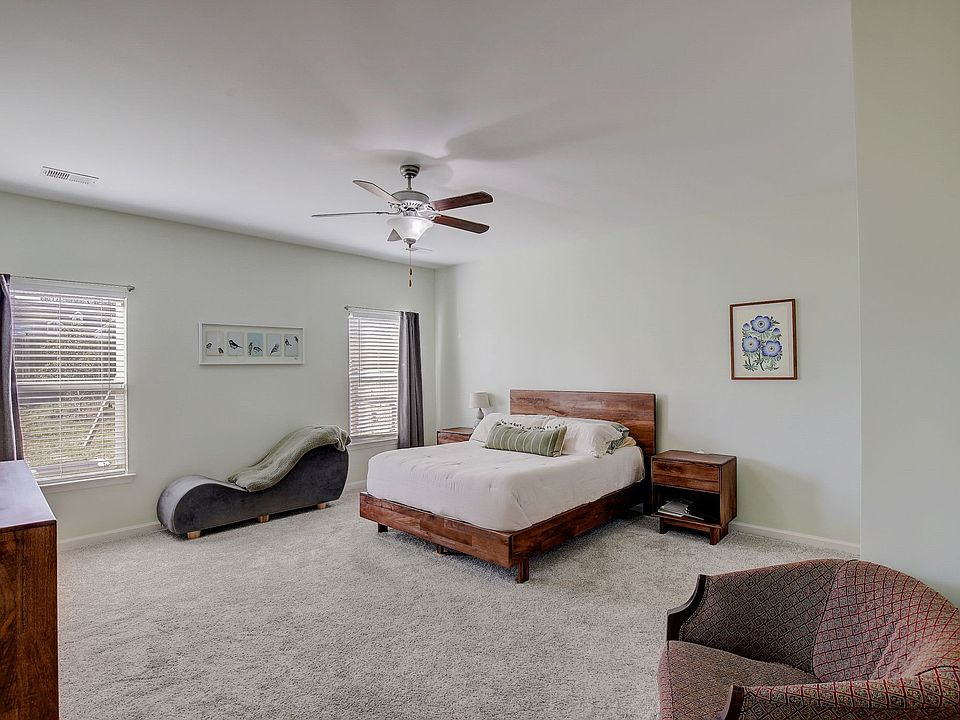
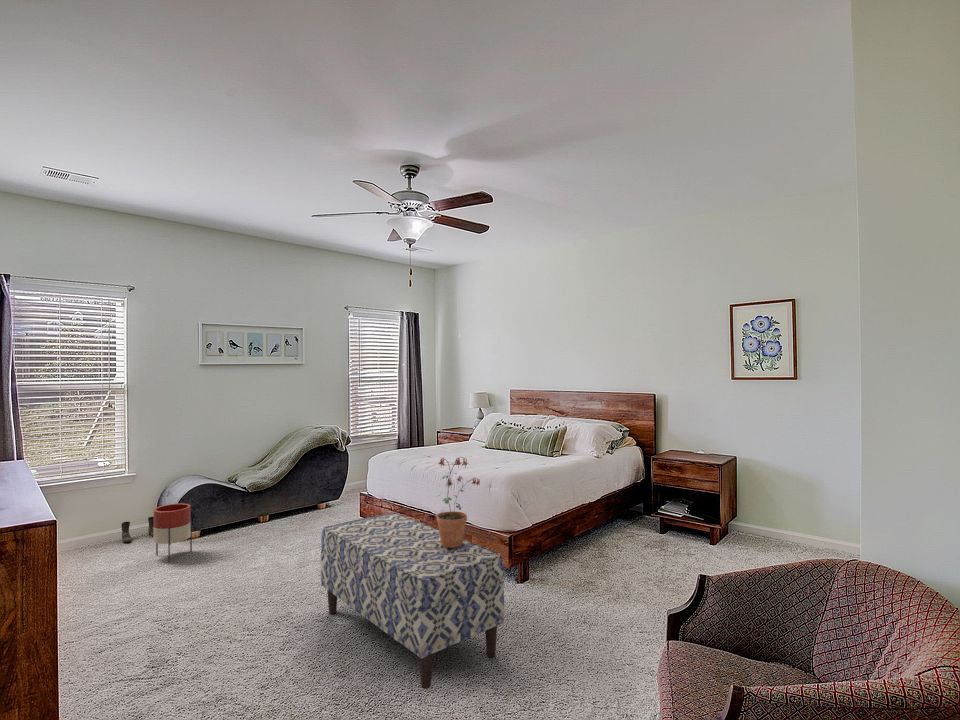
+ bench [320,511,505,690]
+ boots [120,516,154,544]
+ potted plant [435,456,481,548]
+ planter [152,502,193,564]
